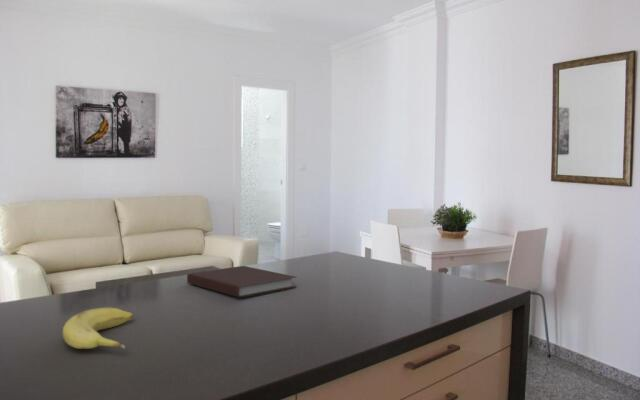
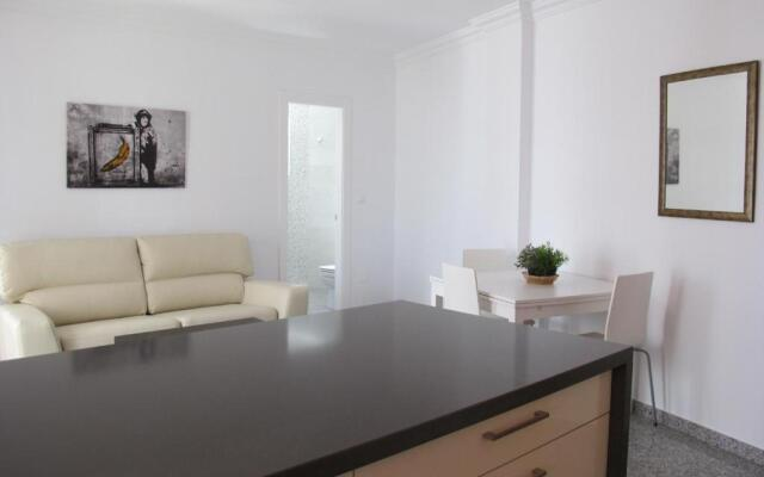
- fruit [62,307,134,350]
- notebook [186,265,297,299]
